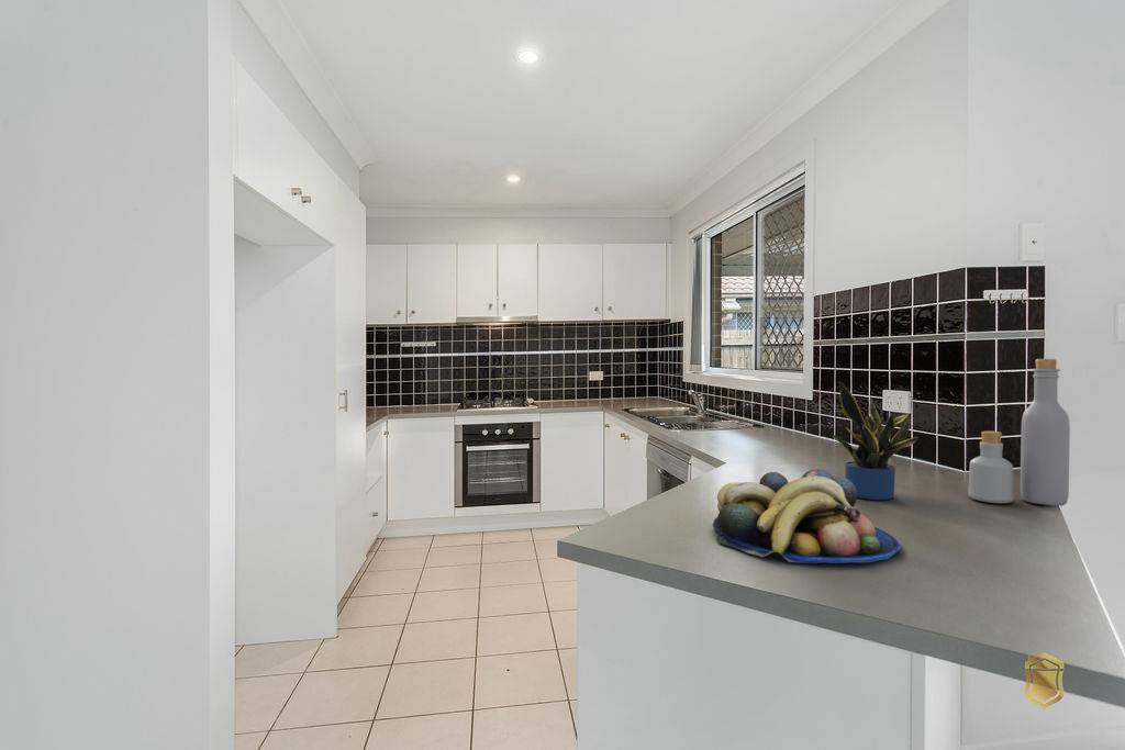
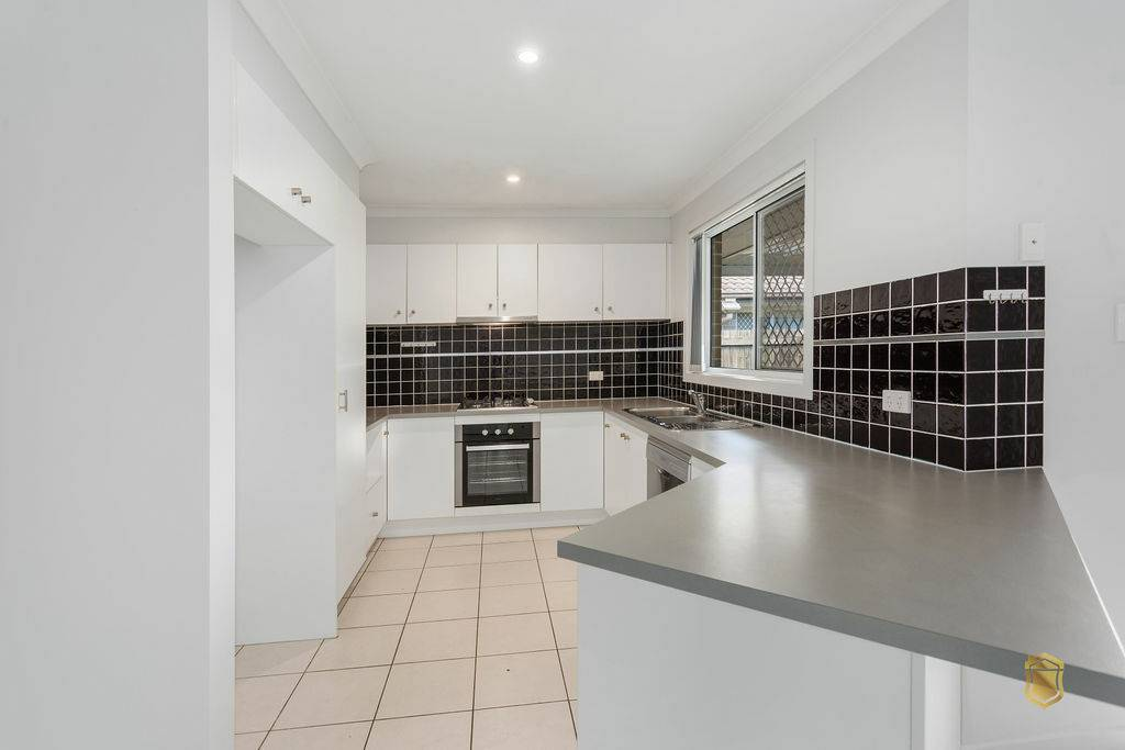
- bottle set [967,358,1071,507]
- fruit bowl [712,468,902,564]
- potted plant [832,380,920,501]
